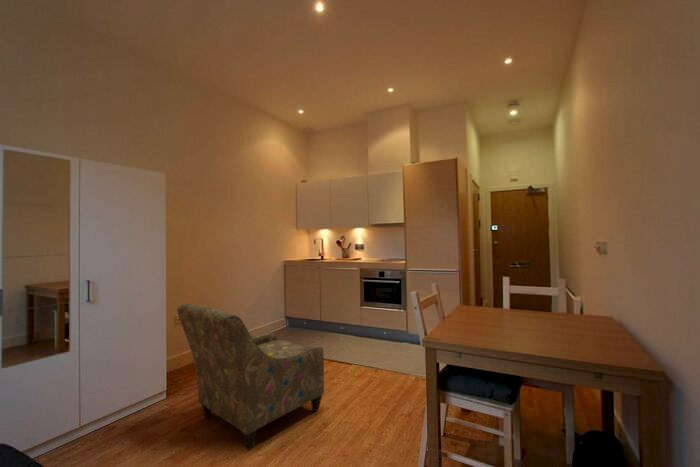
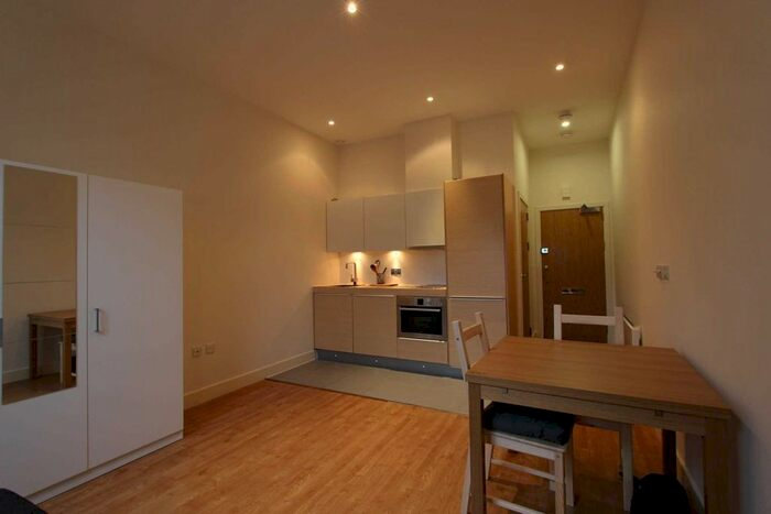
- armchair [176,303,325,452]
